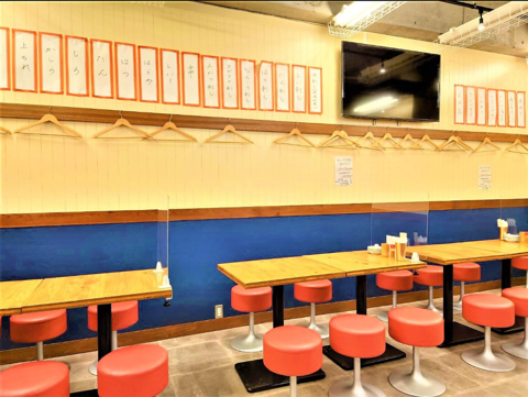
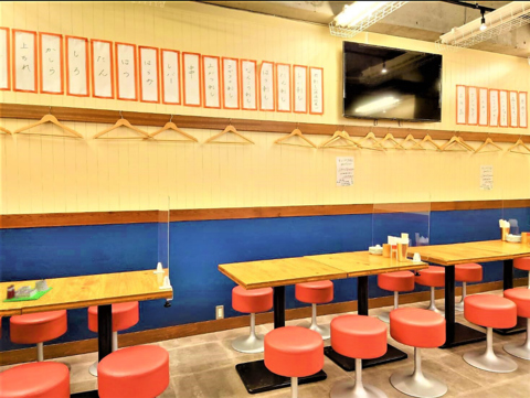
+ architectural model [1,279,54,303]
